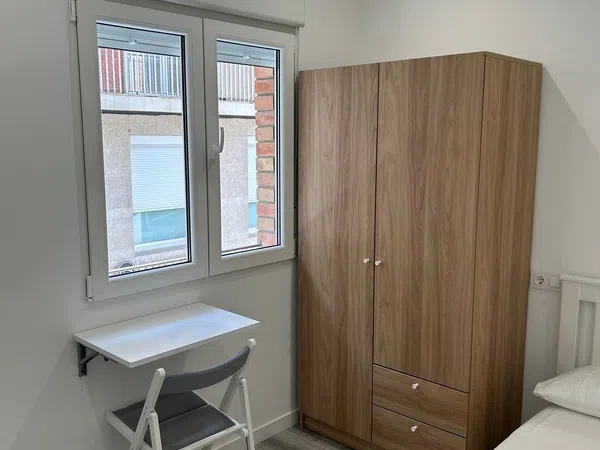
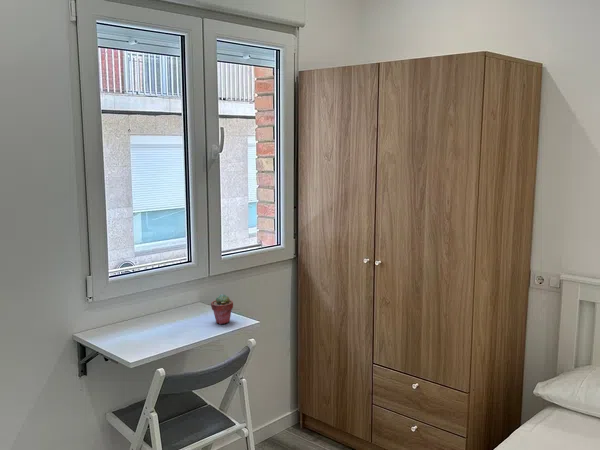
+ potted succulent [210,293,234,325]
